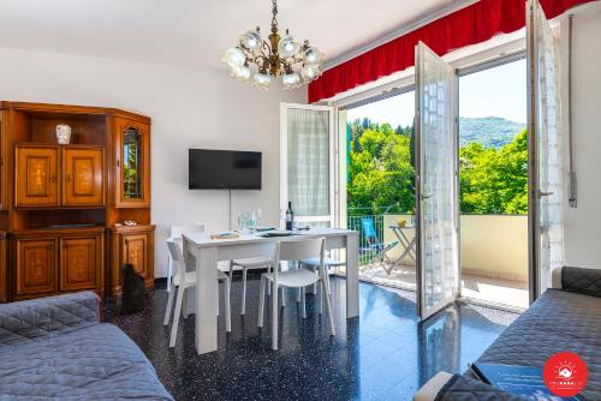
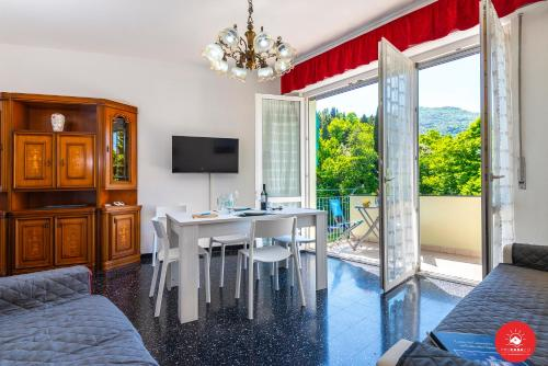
- shoulder bag [111,262,150,316]
